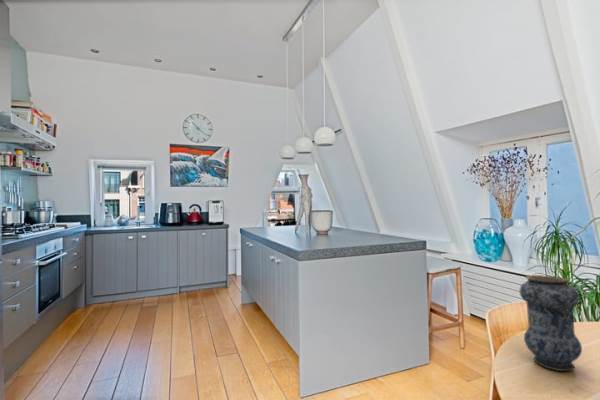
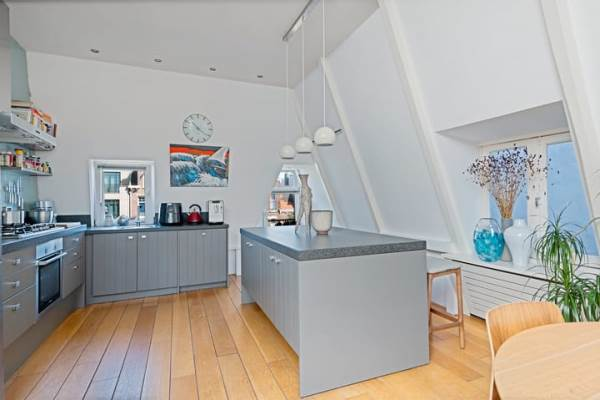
- vase [519,274,583,372]
